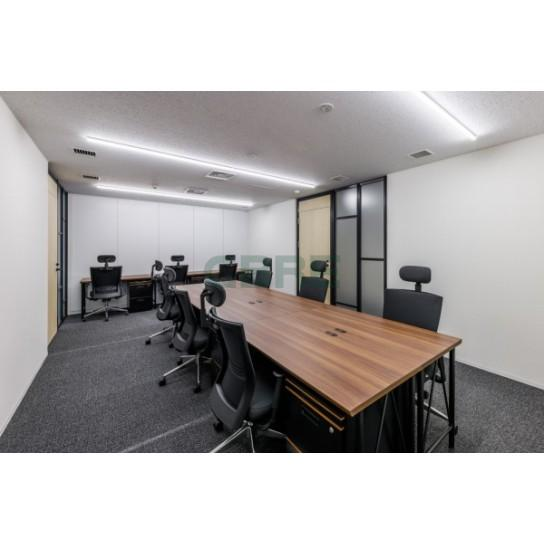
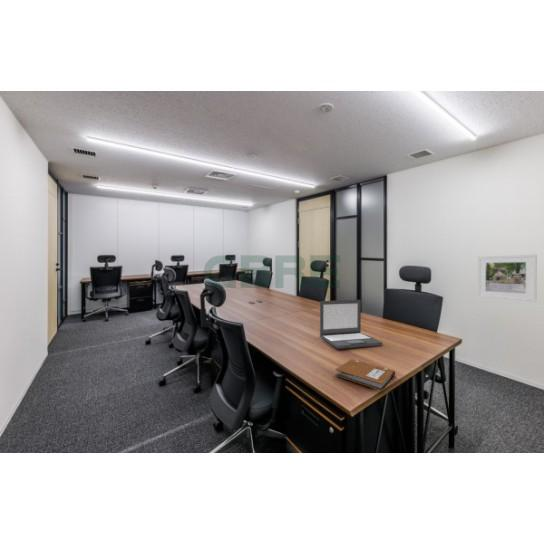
+ laptop [319,299,384,350]
+ notebook [334,358,397,392]
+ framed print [476,254,538,302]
